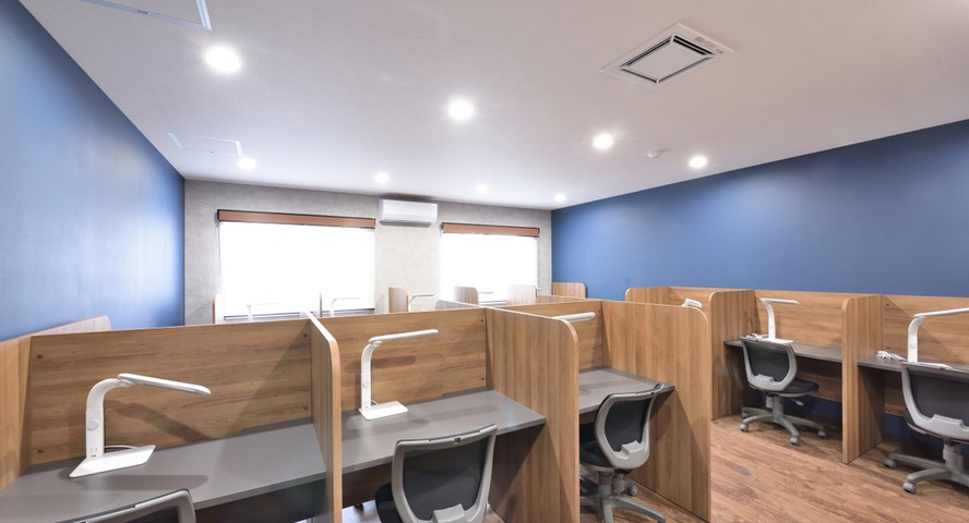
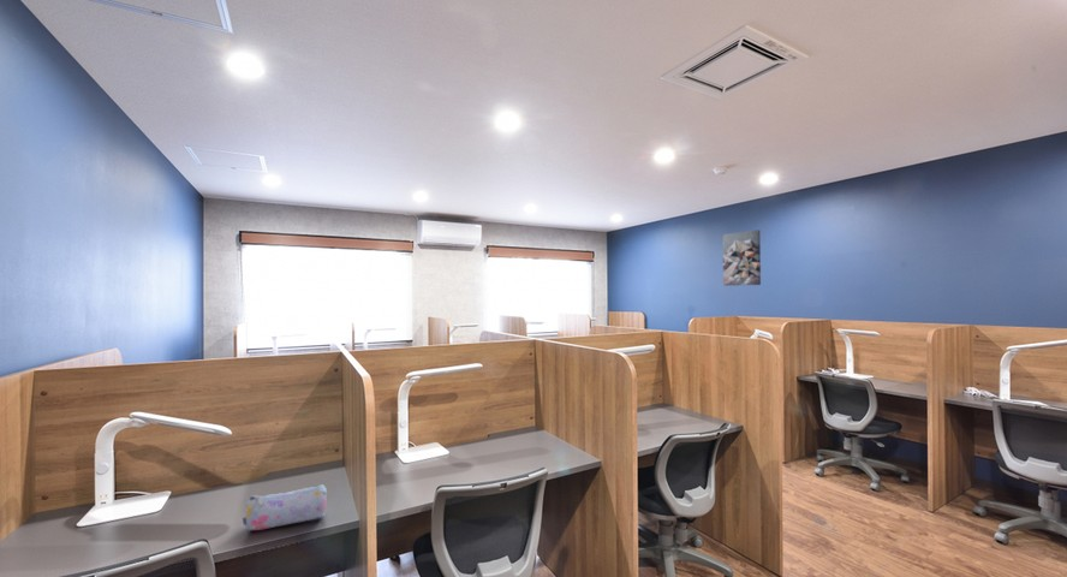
+ pencil case [242,484,328,531]
+ wall art [722,228,762,287]
